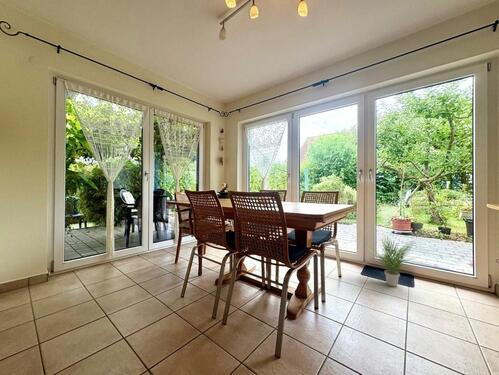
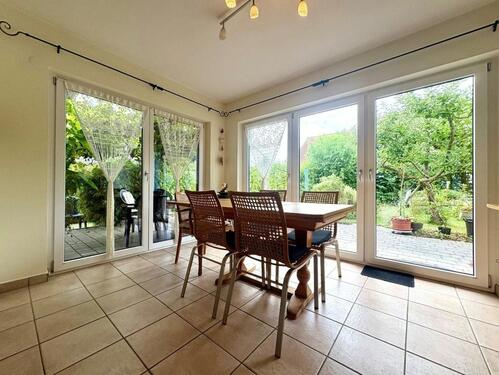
- potted plant [366,234,419,287]
